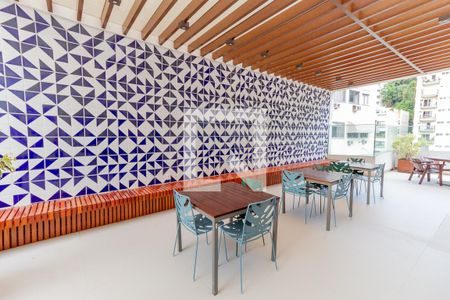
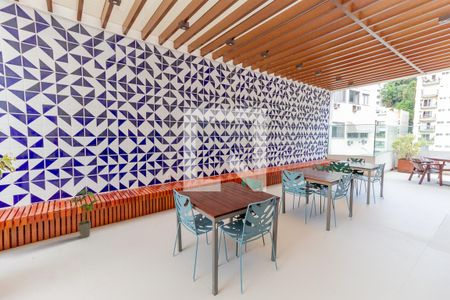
+ house plant [69,188,100,239]
